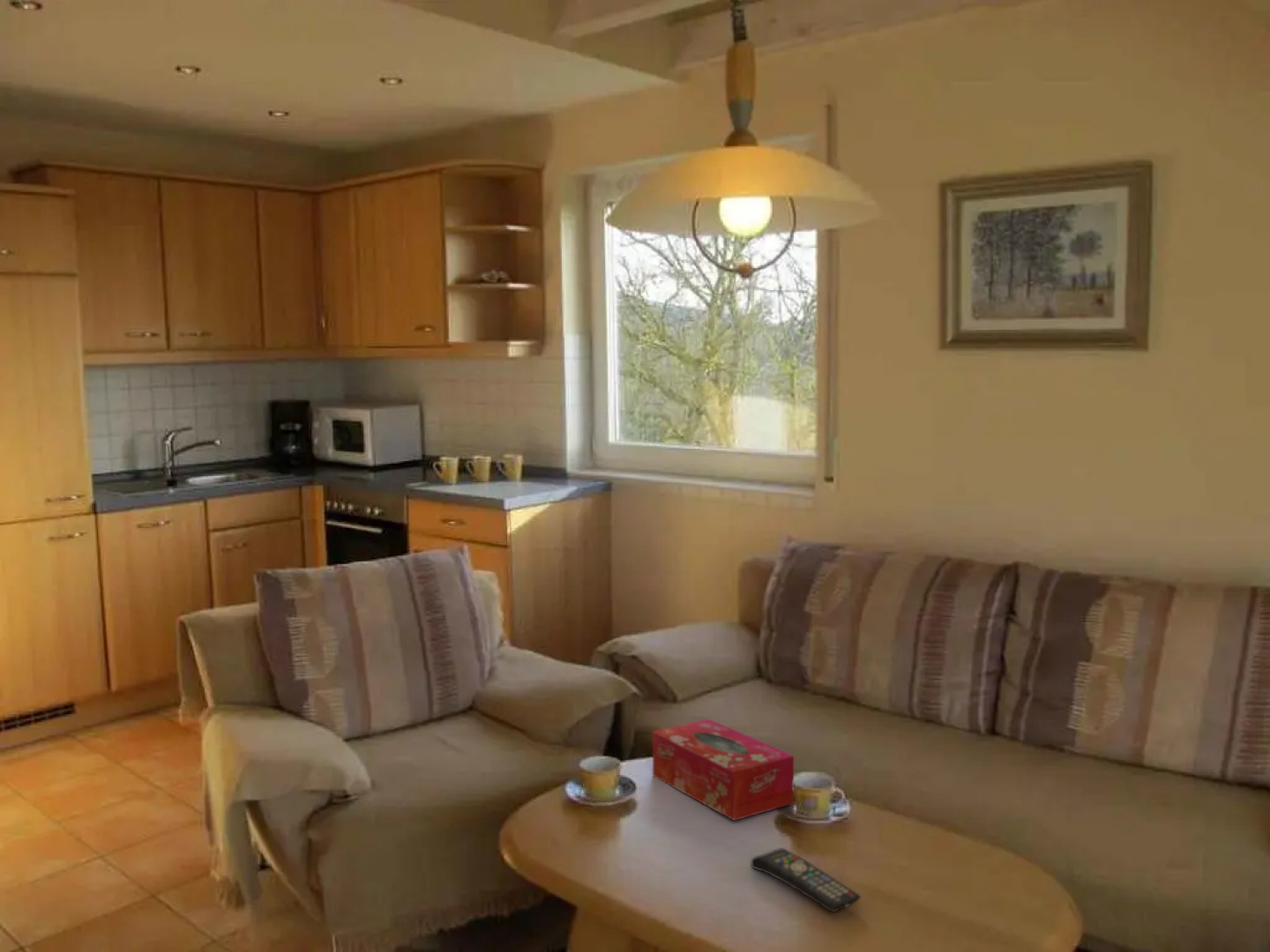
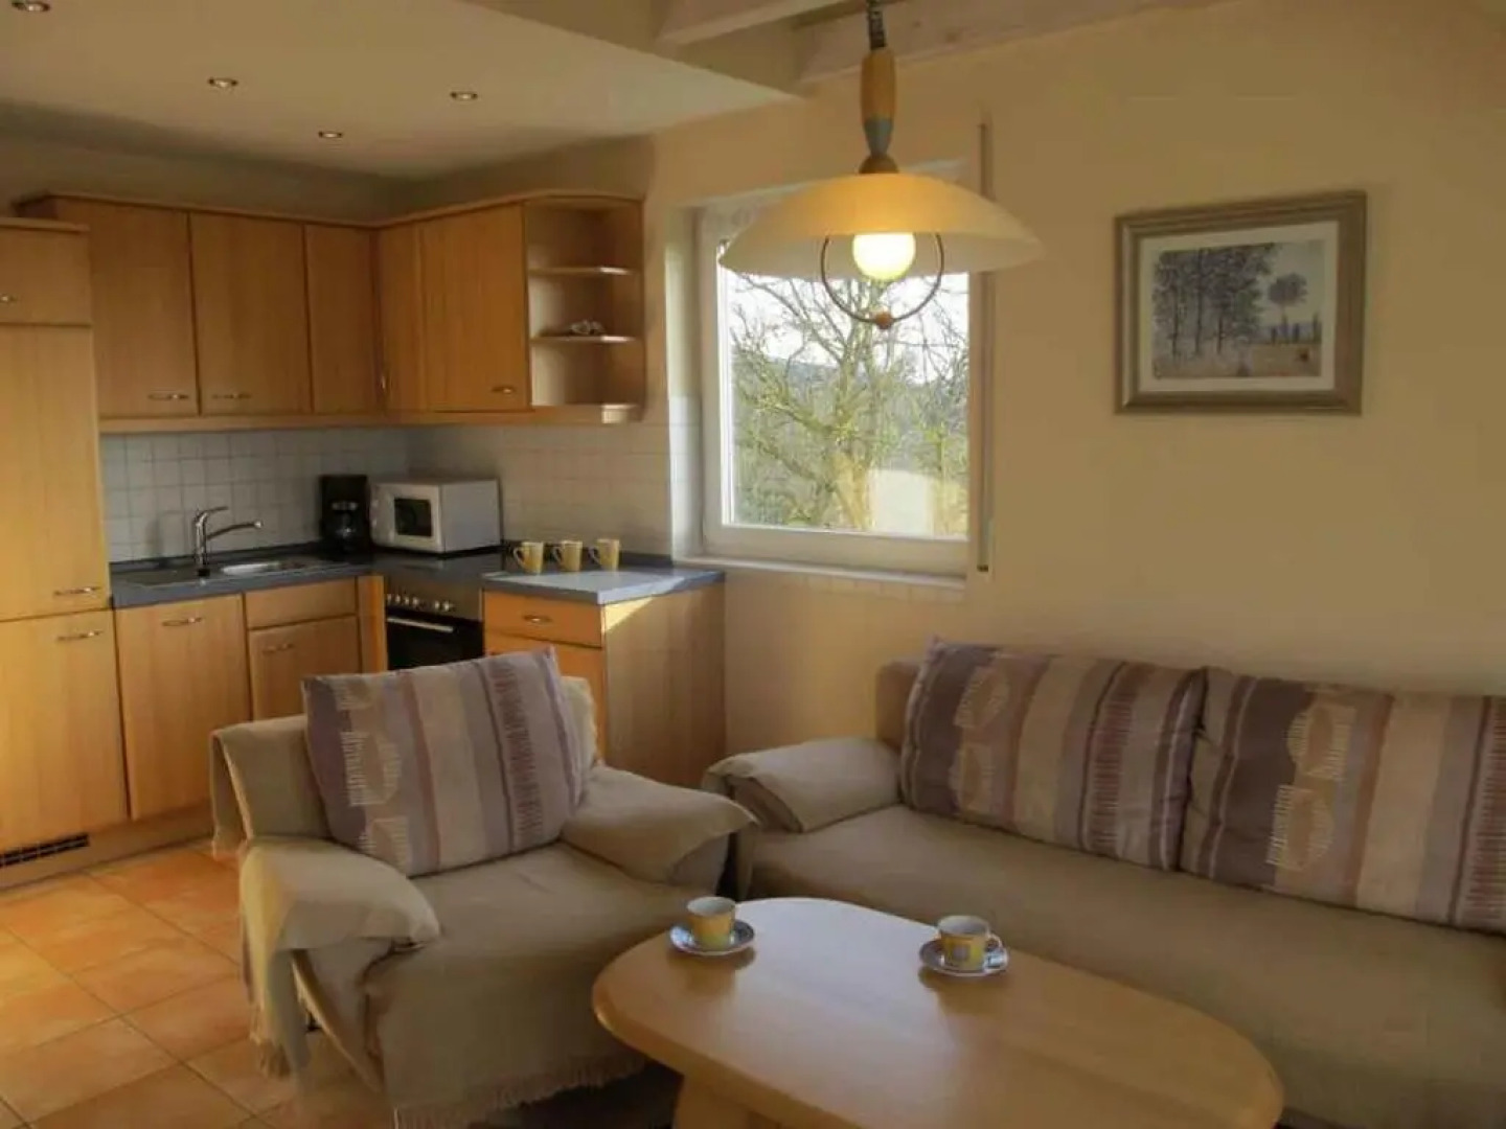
- remote control [751,847,862,912]
- tissue box [652,718,795,822]
